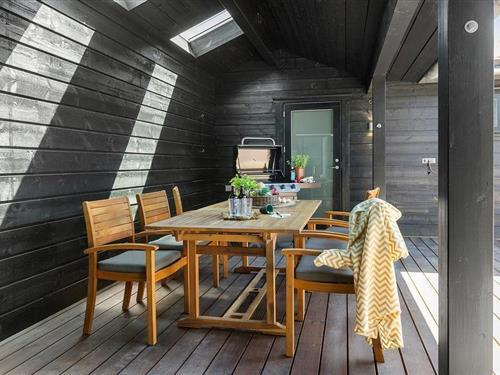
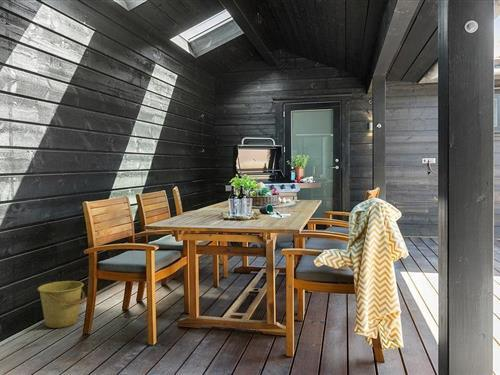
+ bucket [36,280,86,329]
